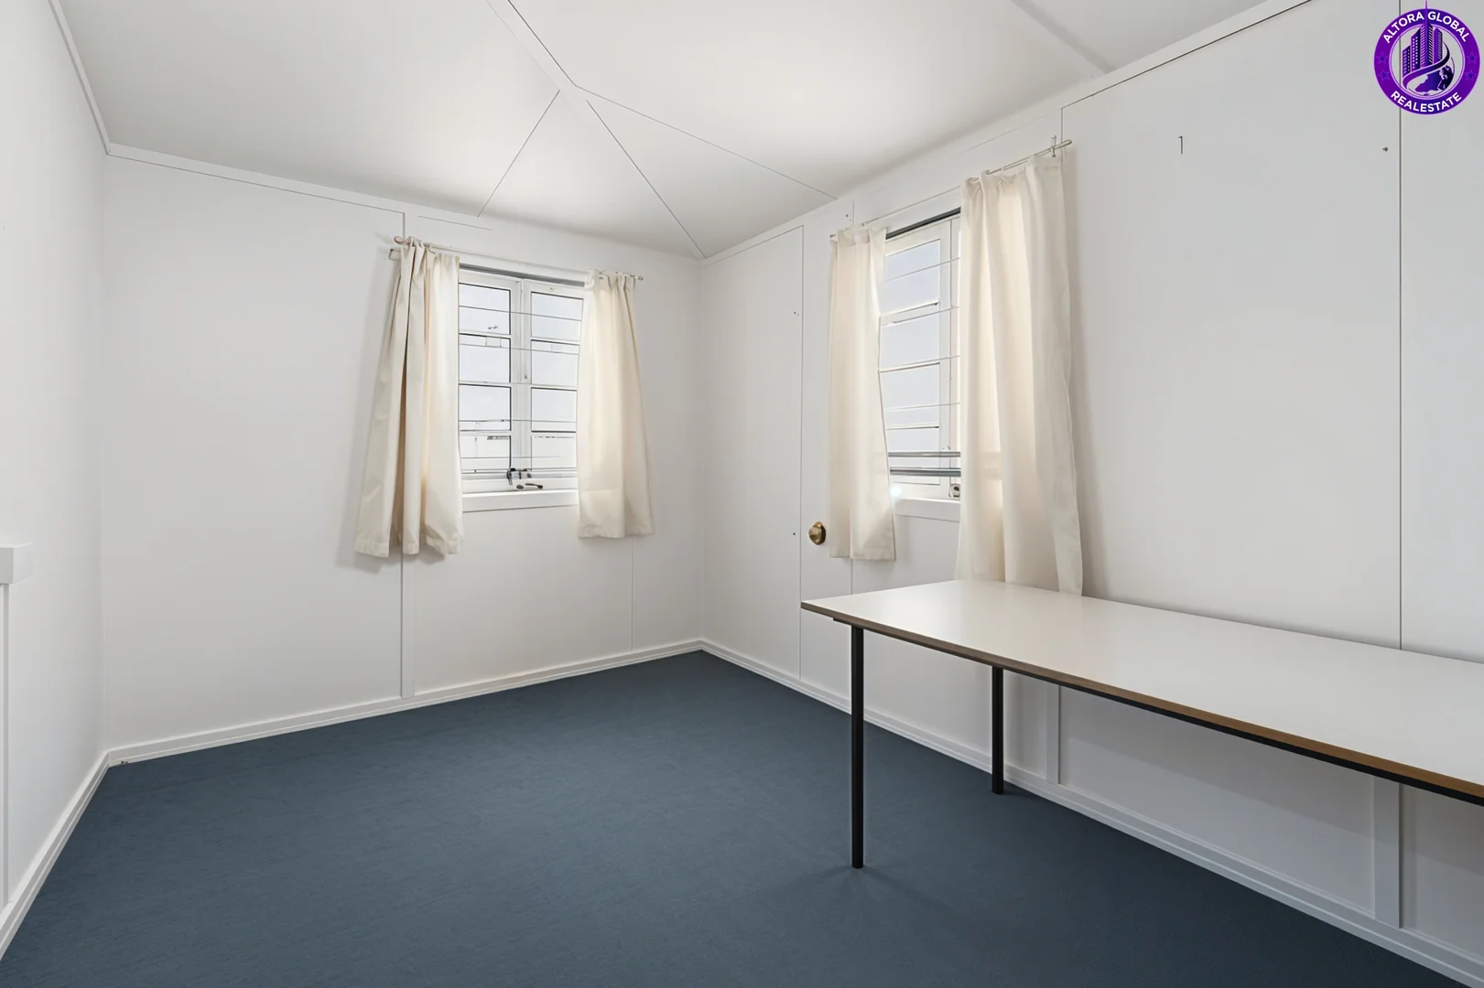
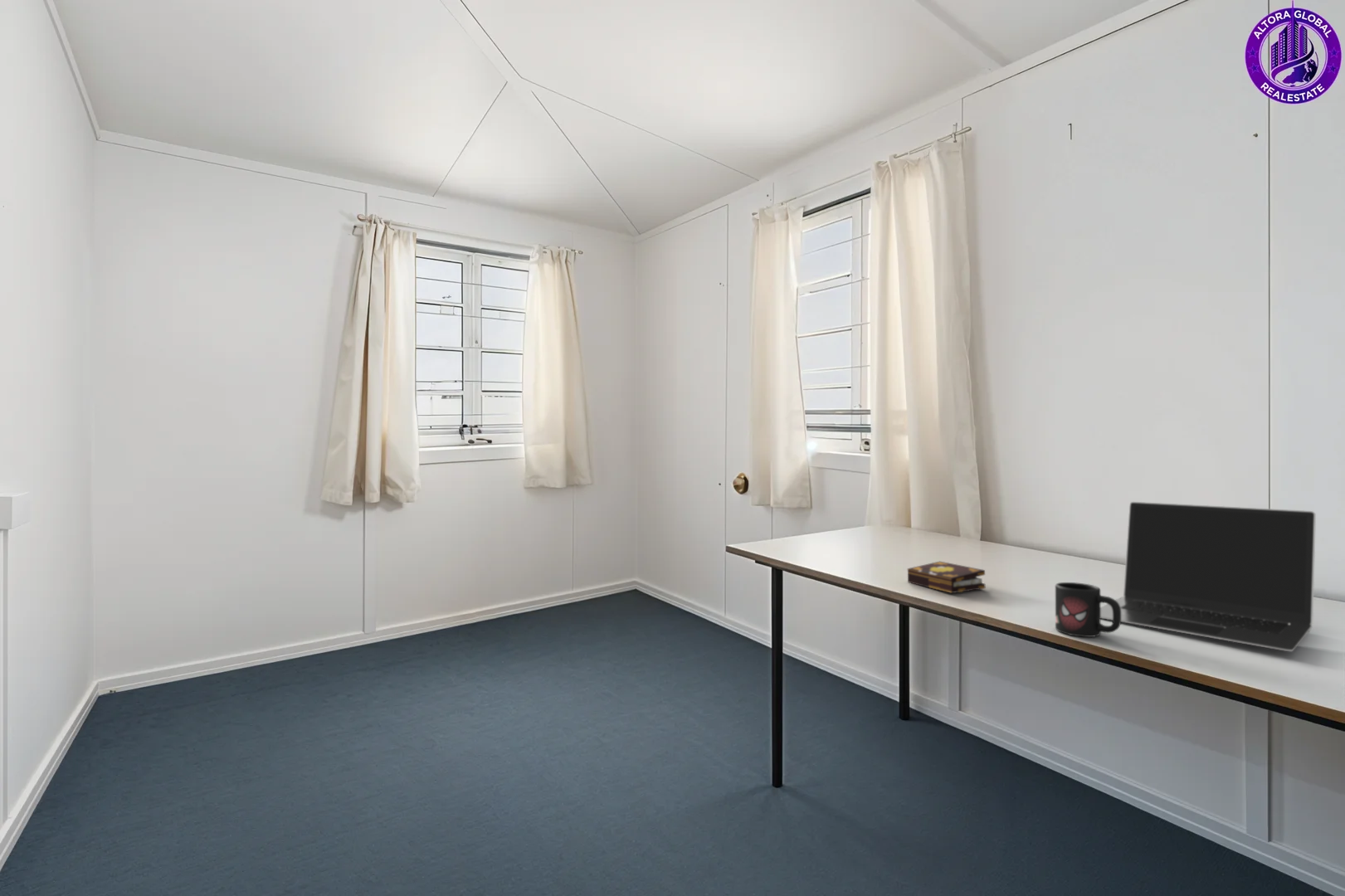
+ laptop [1100,501,1317,652]
+ book [907,561,986,594]
+ mug [1055,582,1122,638]
